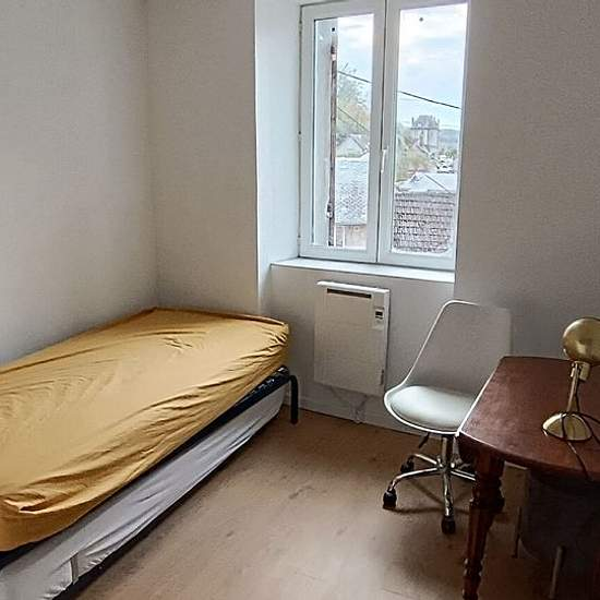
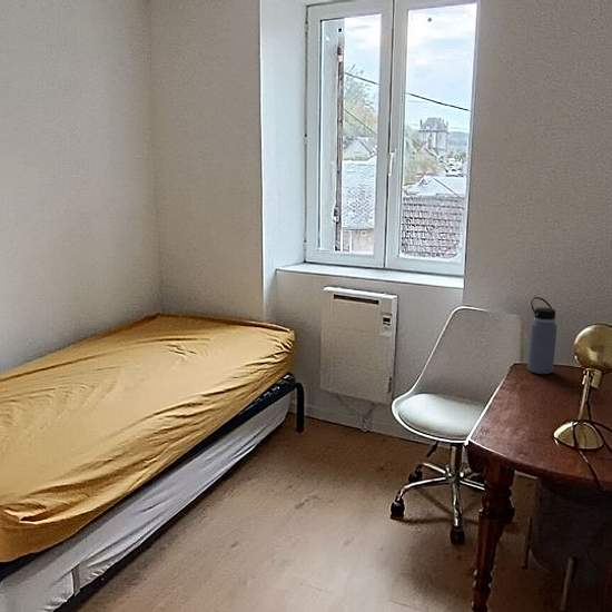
+ water bottle [526,296,557,375]
